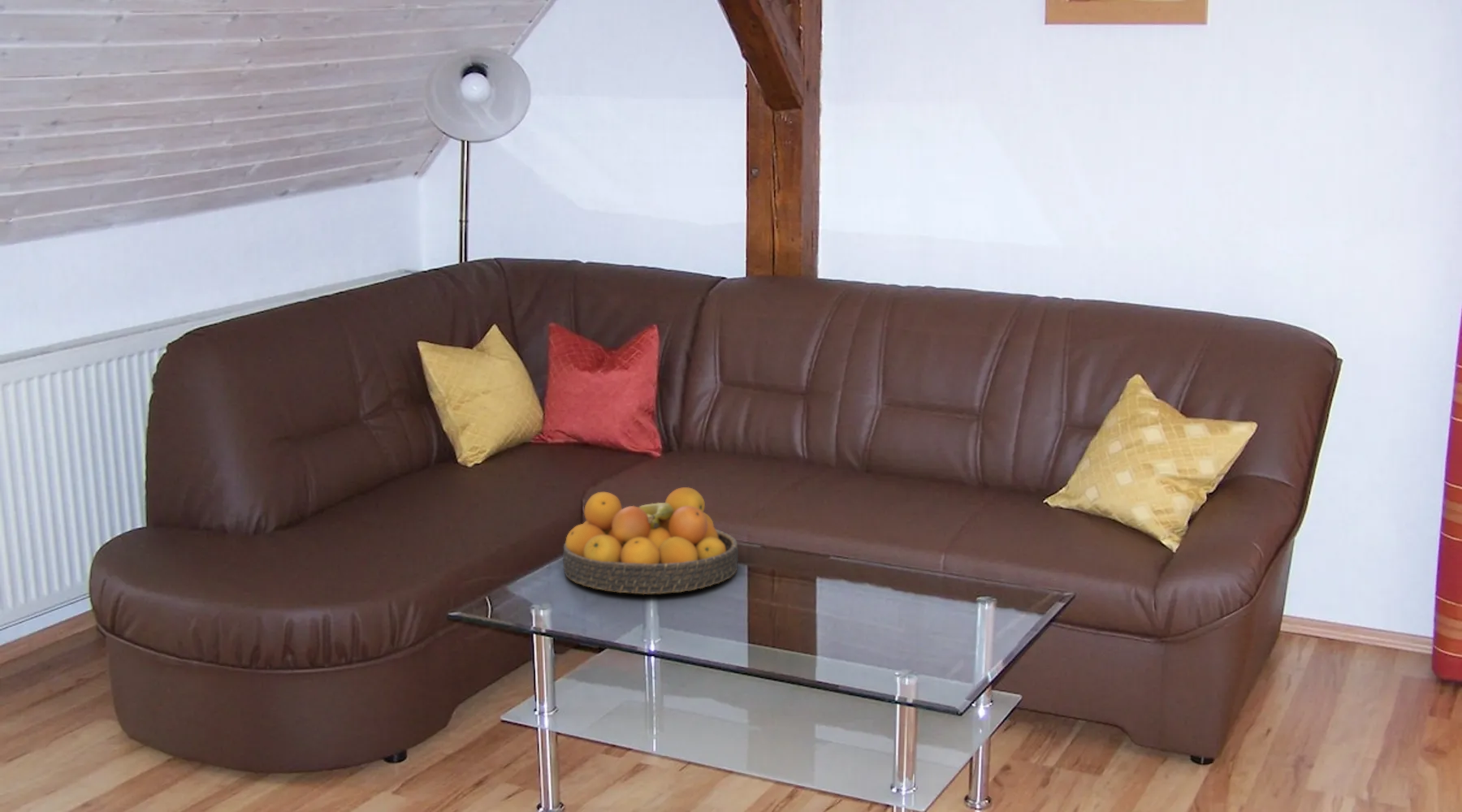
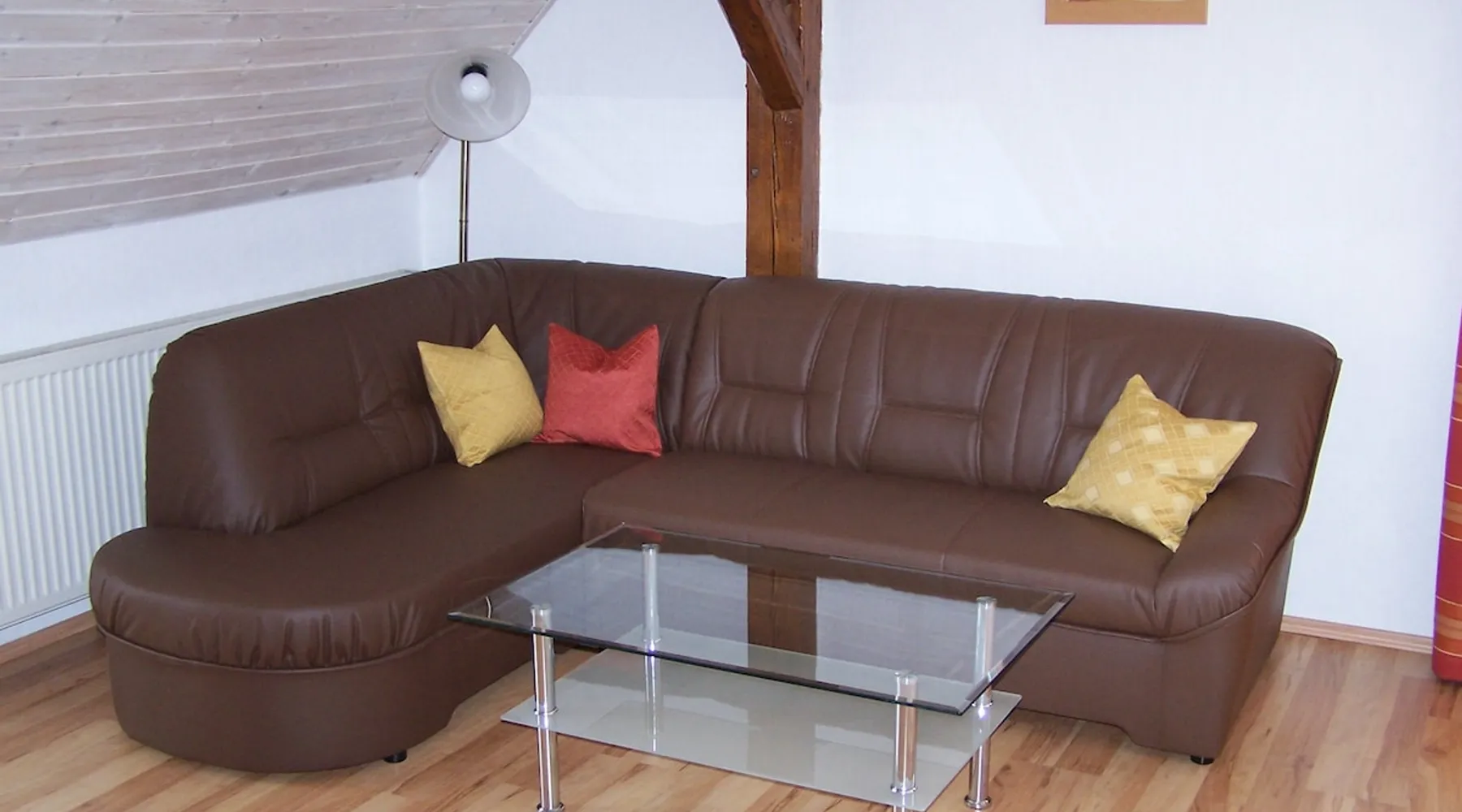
- fruit bowl [562,486,739,595]
